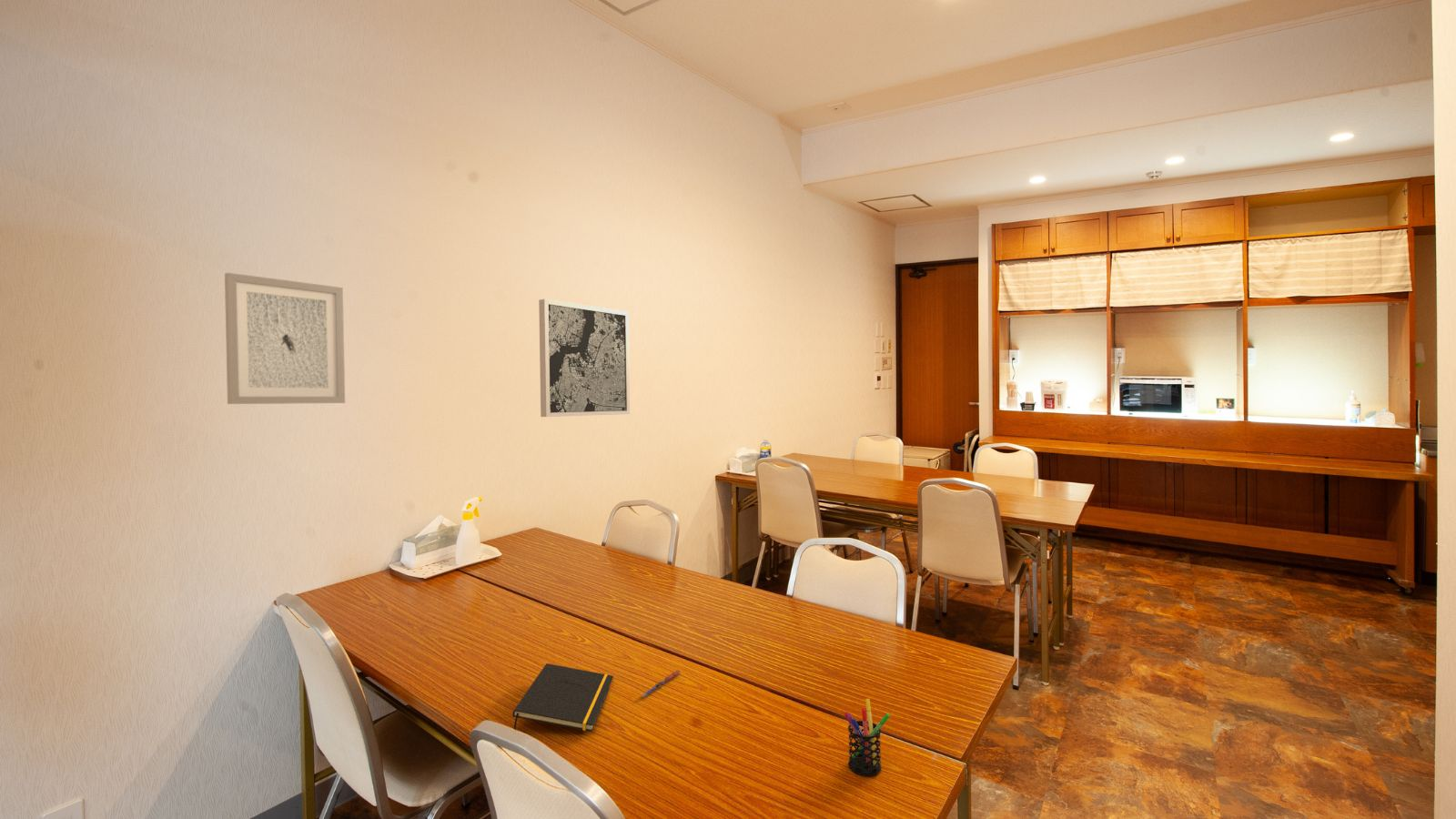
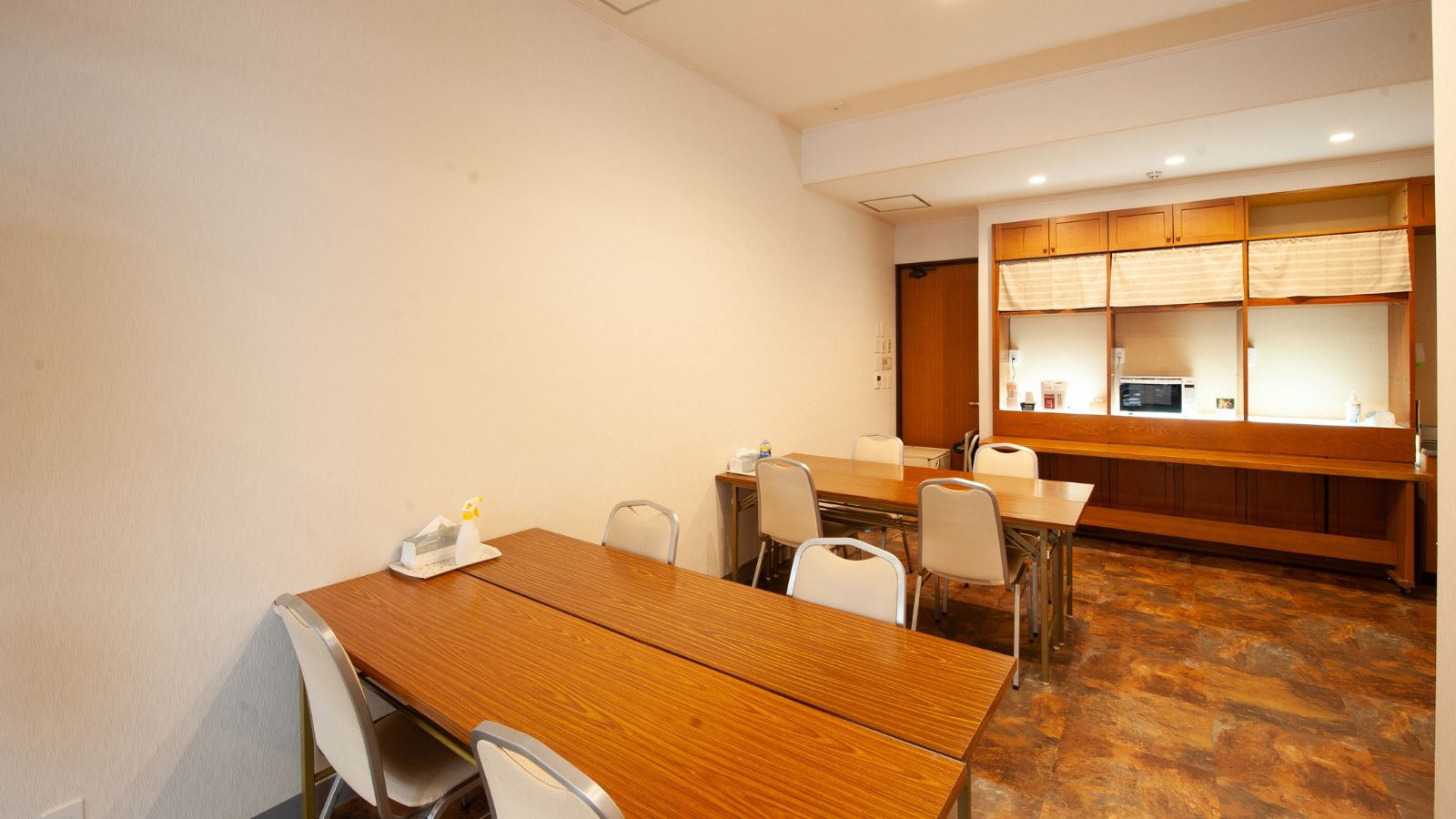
- wall art [224,272,346,405]
- wall art [538,298,631,418]
- pen [640,669,681,698]
- pen holder [844,698,891,776]
- notepad [511,662,614,733]
